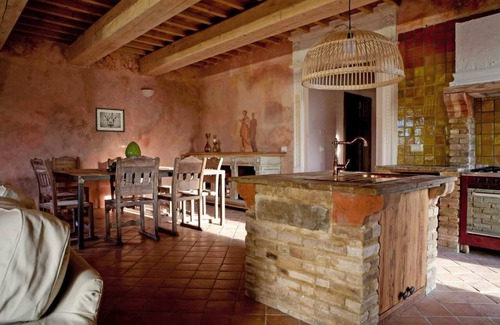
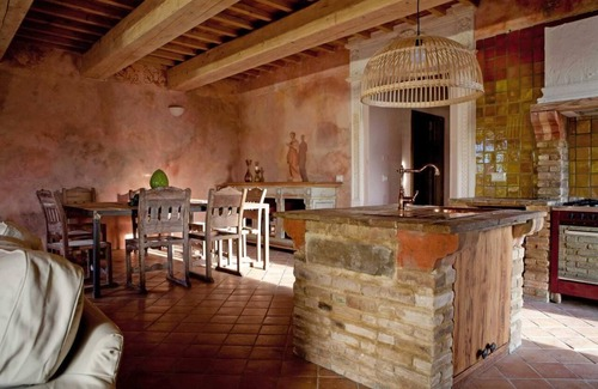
- wall art [94,106,126,133]
